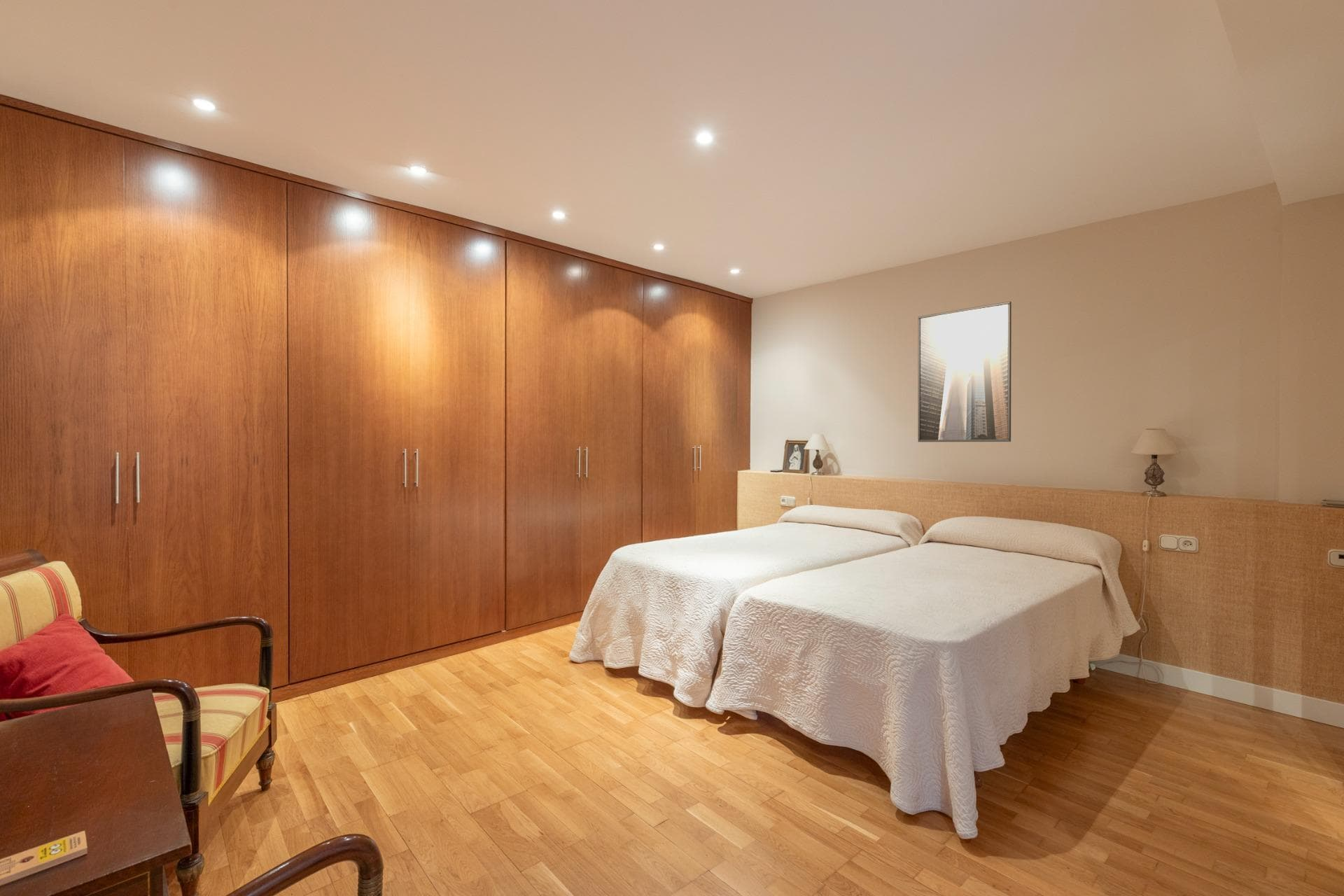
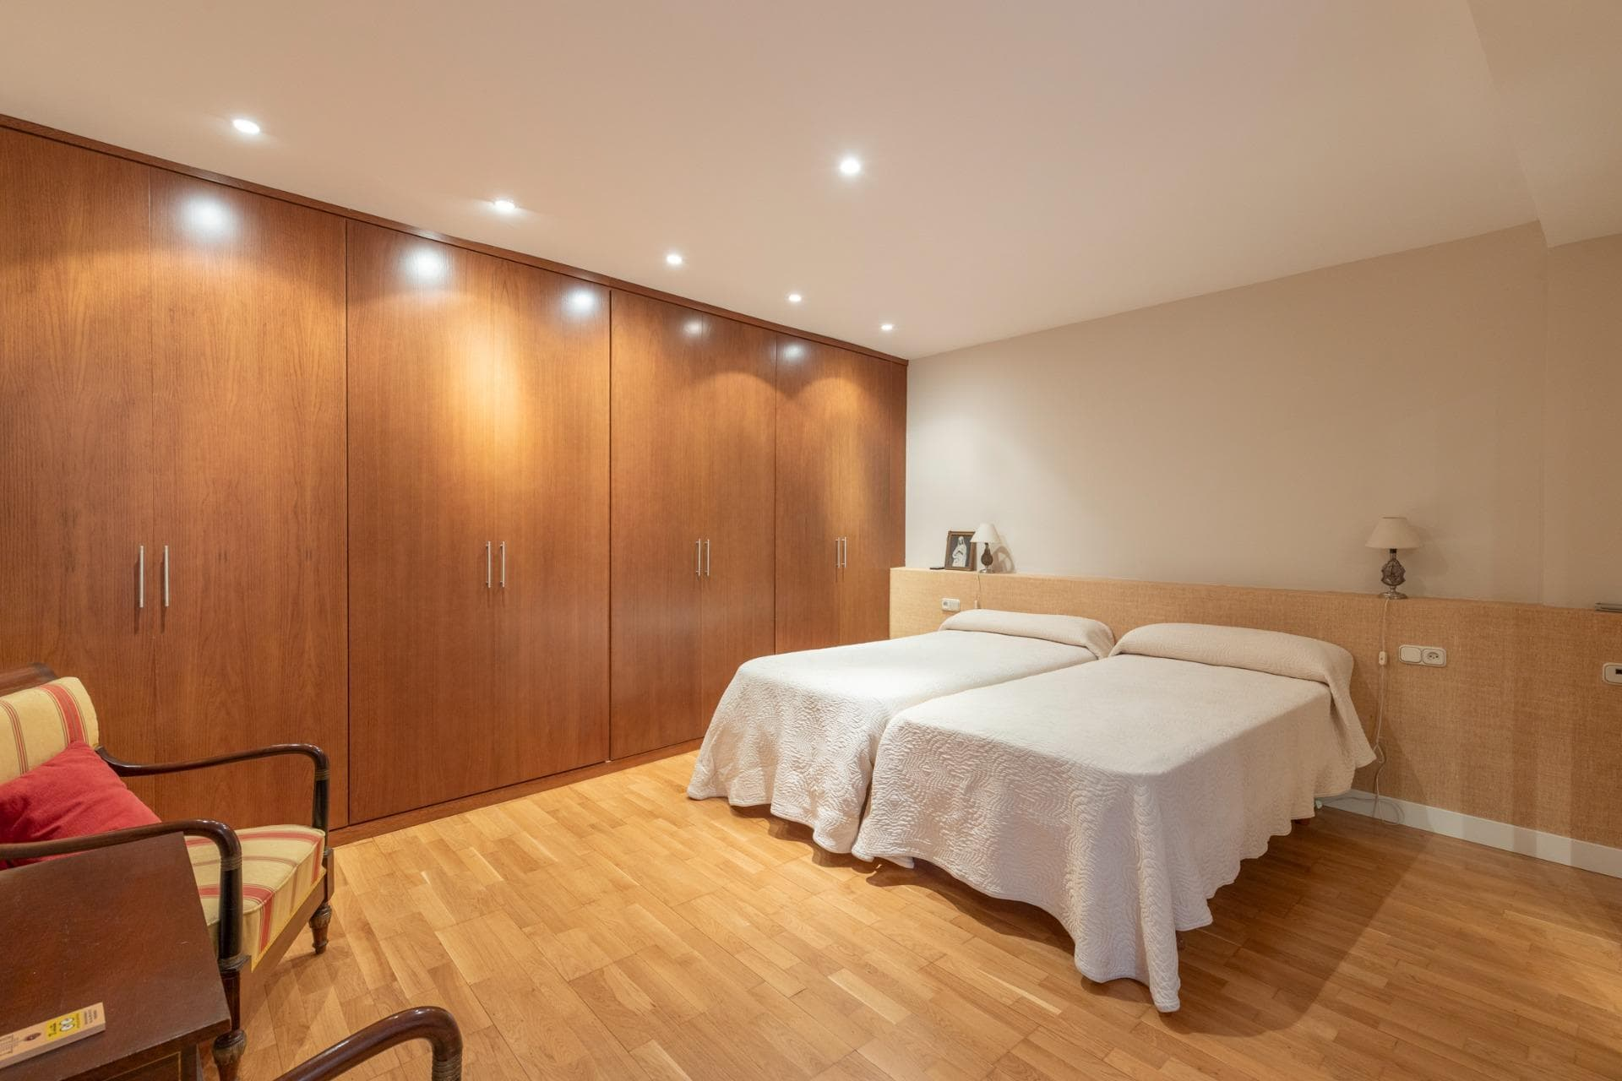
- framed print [917,301,1012,442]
